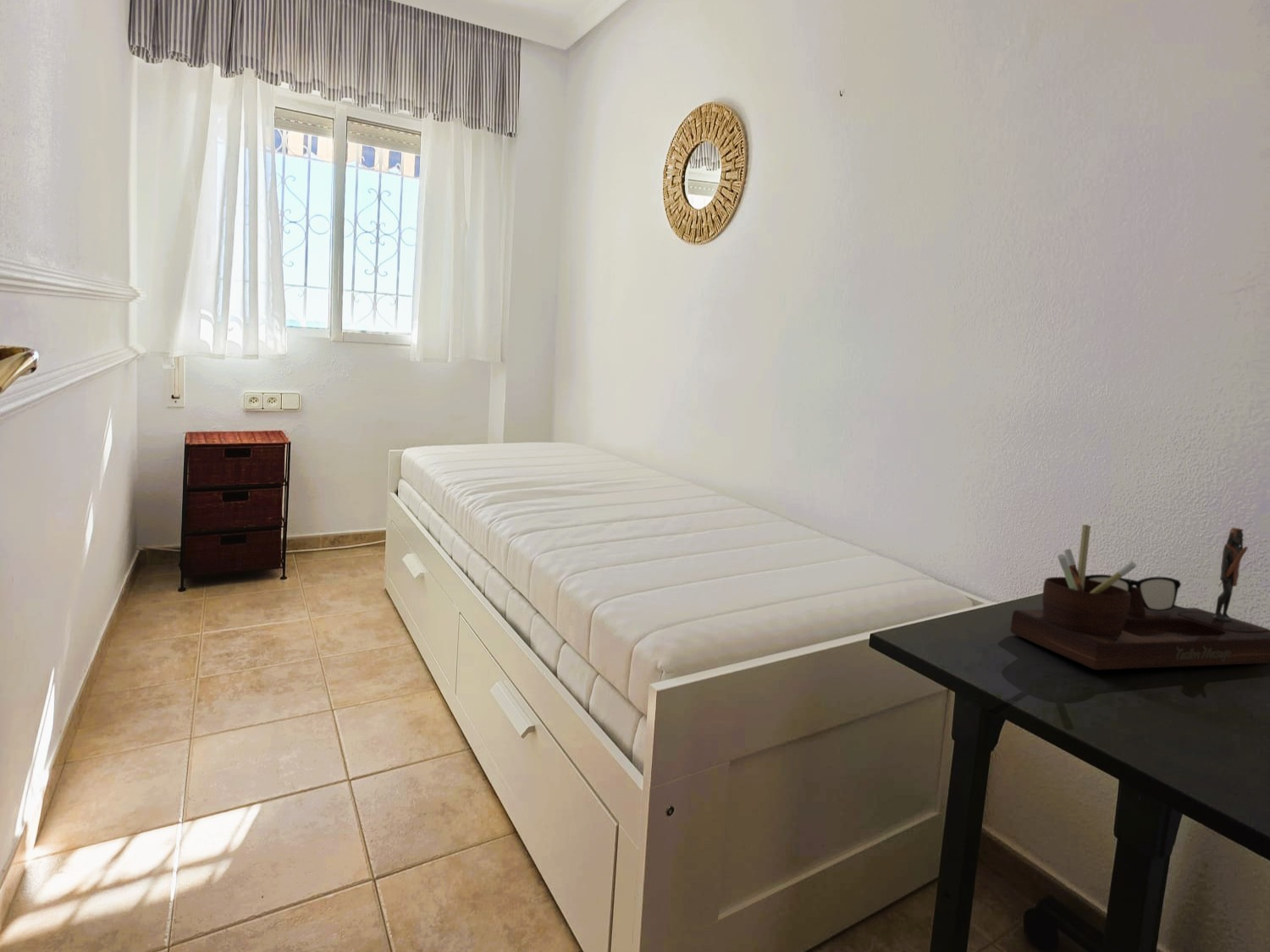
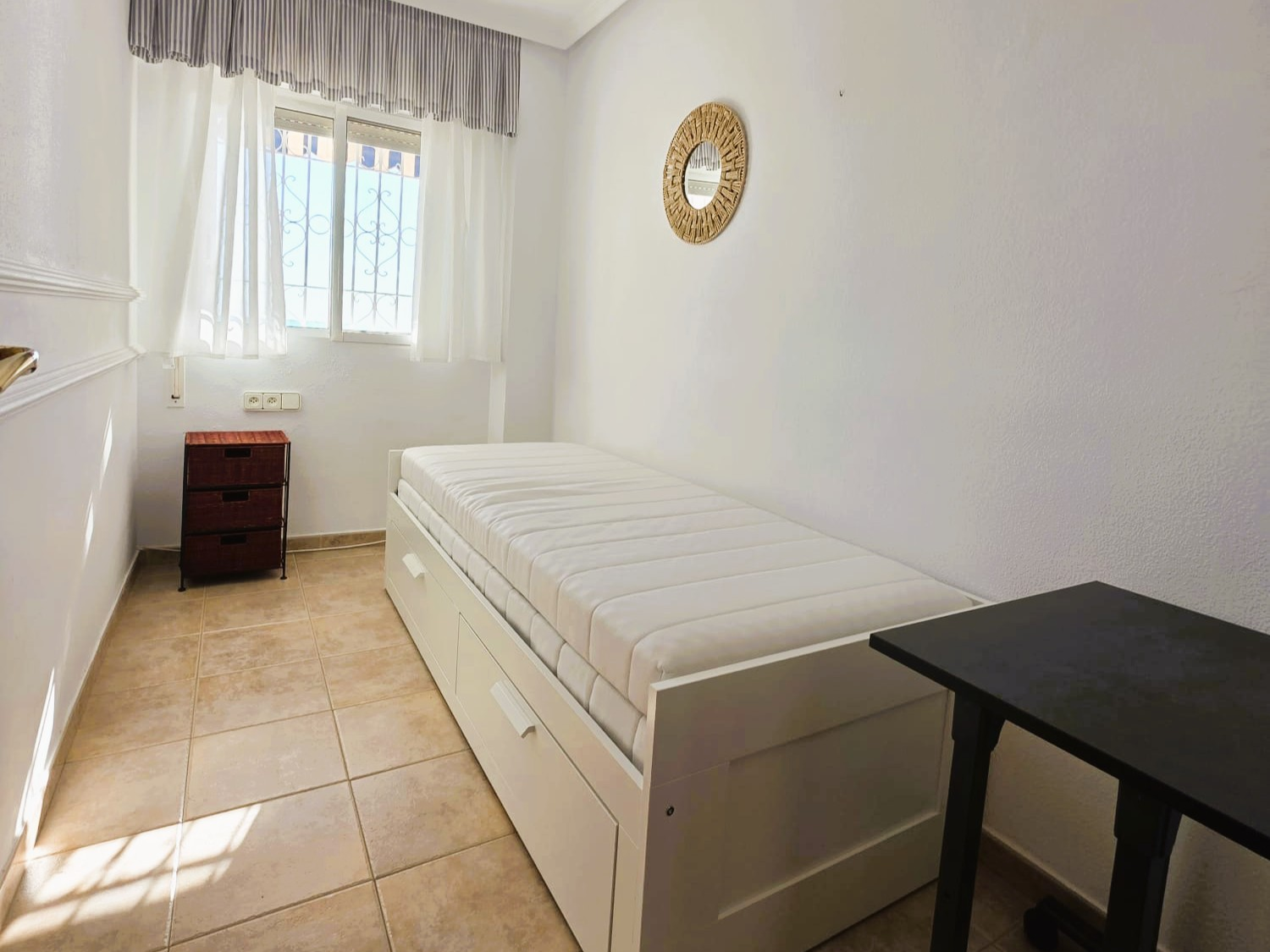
- desk organizer [1010,524,1270,671]
